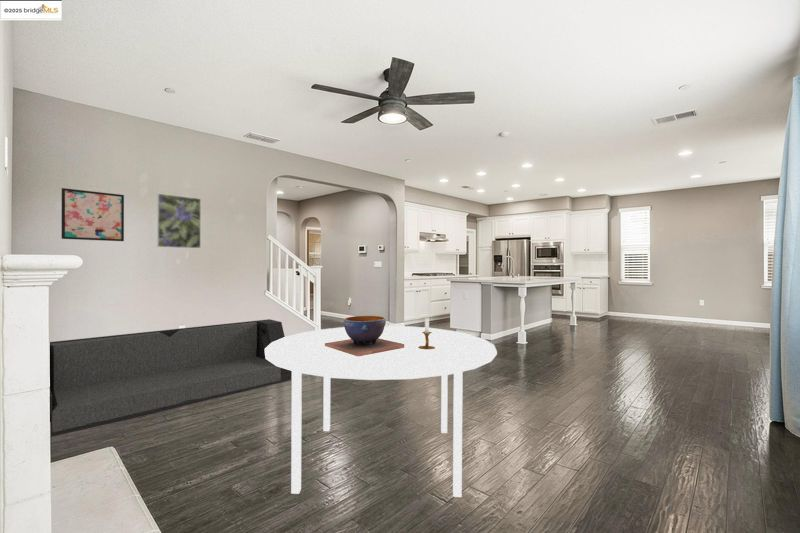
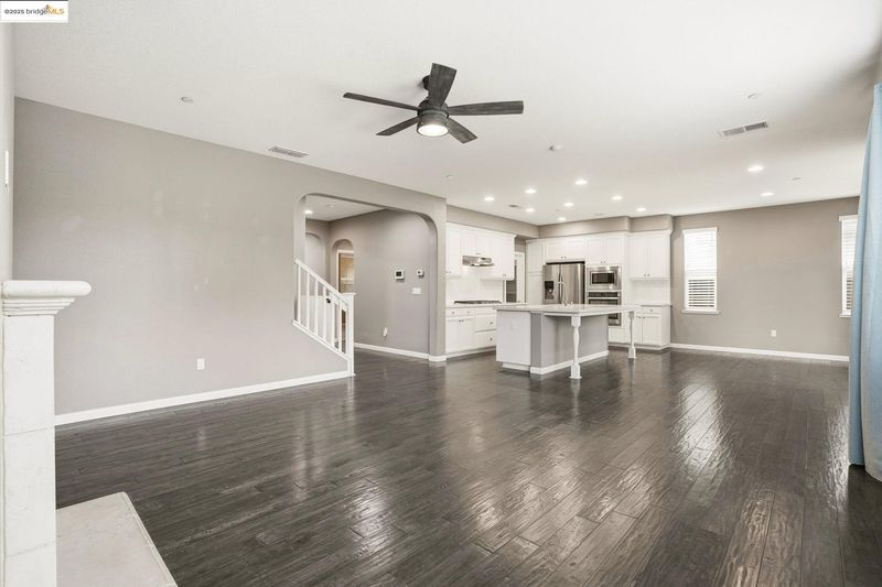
- dining table [265,325,498,498]
- wall art [61,187,125,242]
- sofa [49,318,292,438]
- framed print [156,193,202,249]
- candlestick [418,317,436,350]
- decorative bowl [325,315,405,357]
